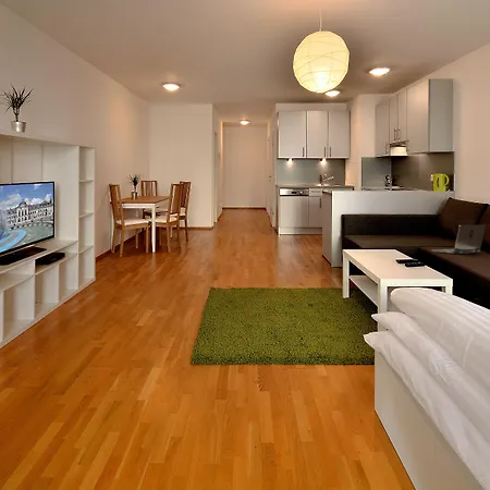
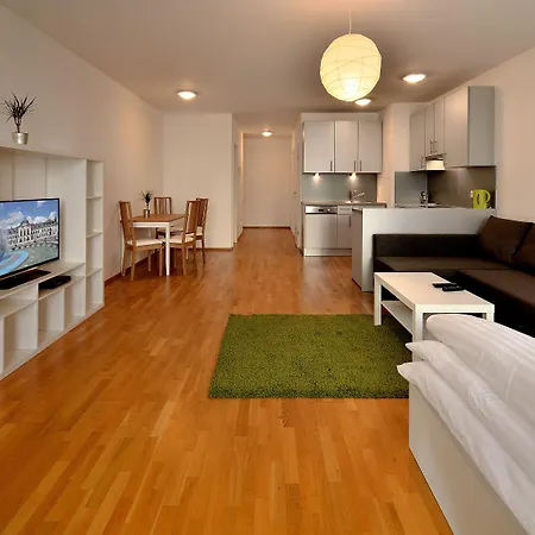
- laptop computer [431,224,487,255]
